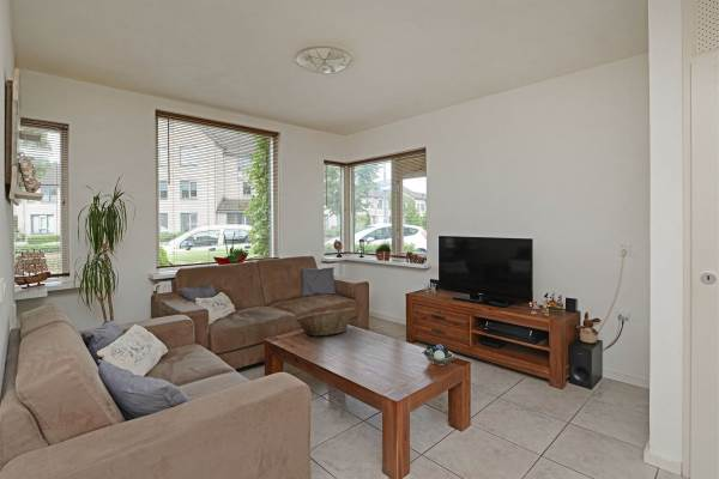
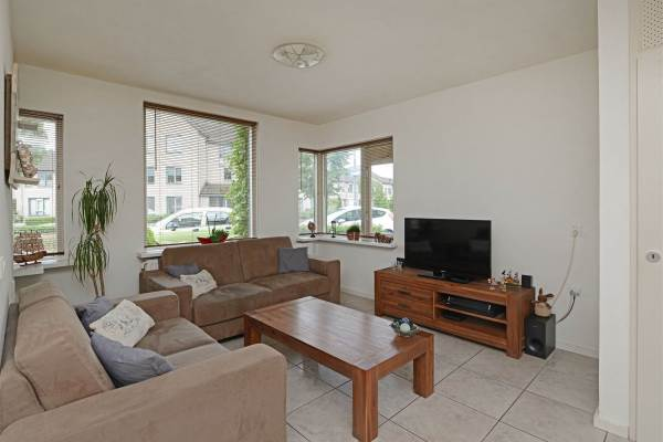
- fruit basket [295,307,356,338]
